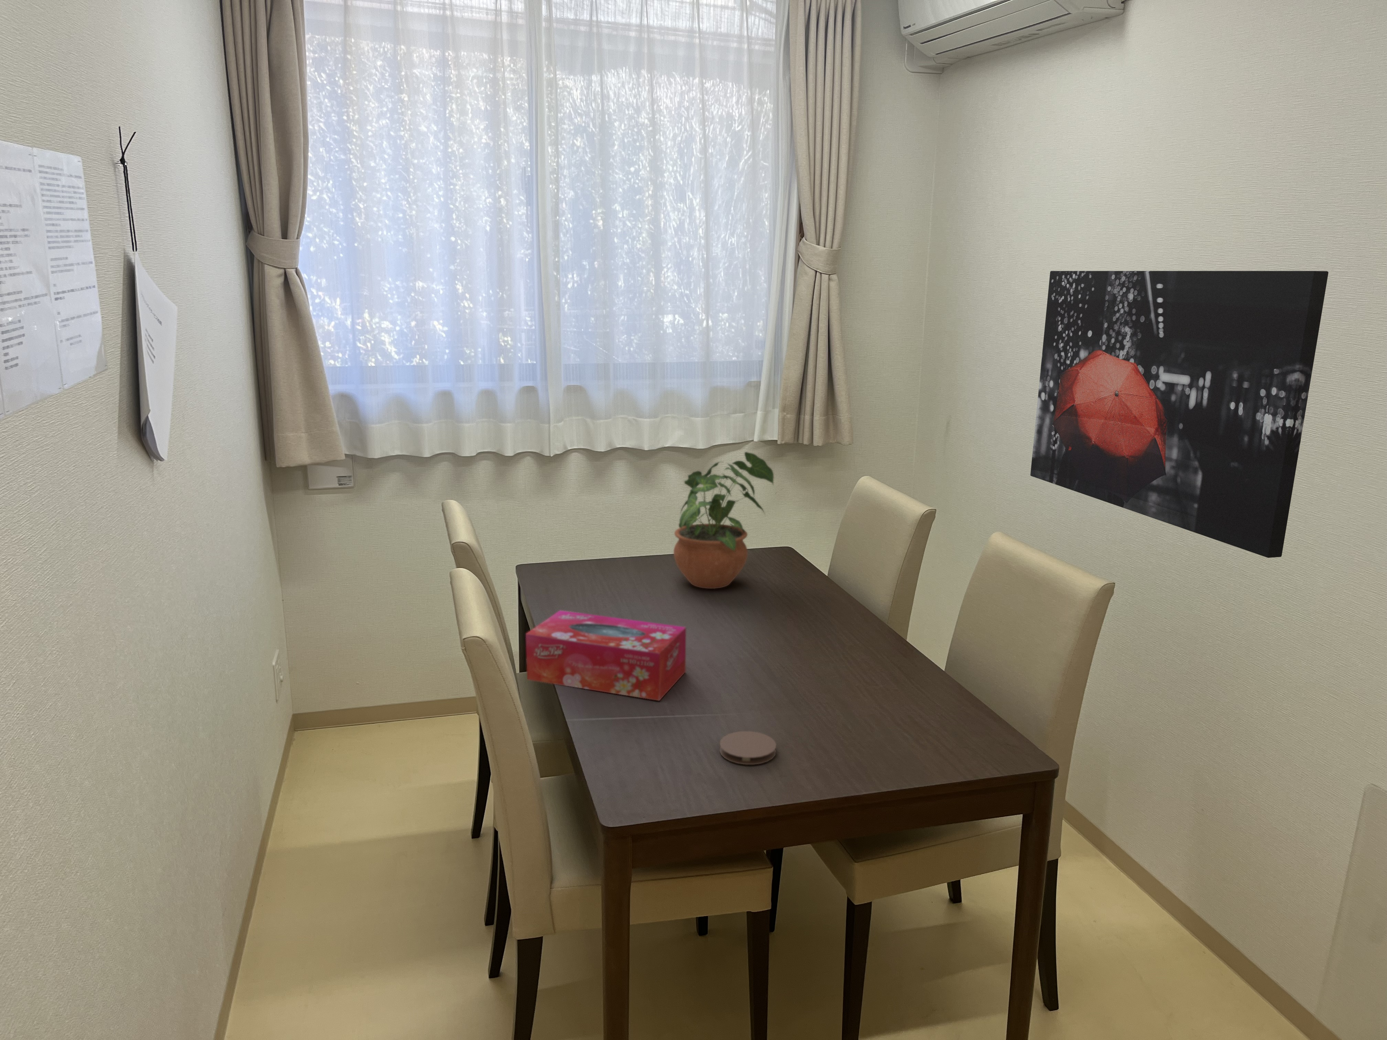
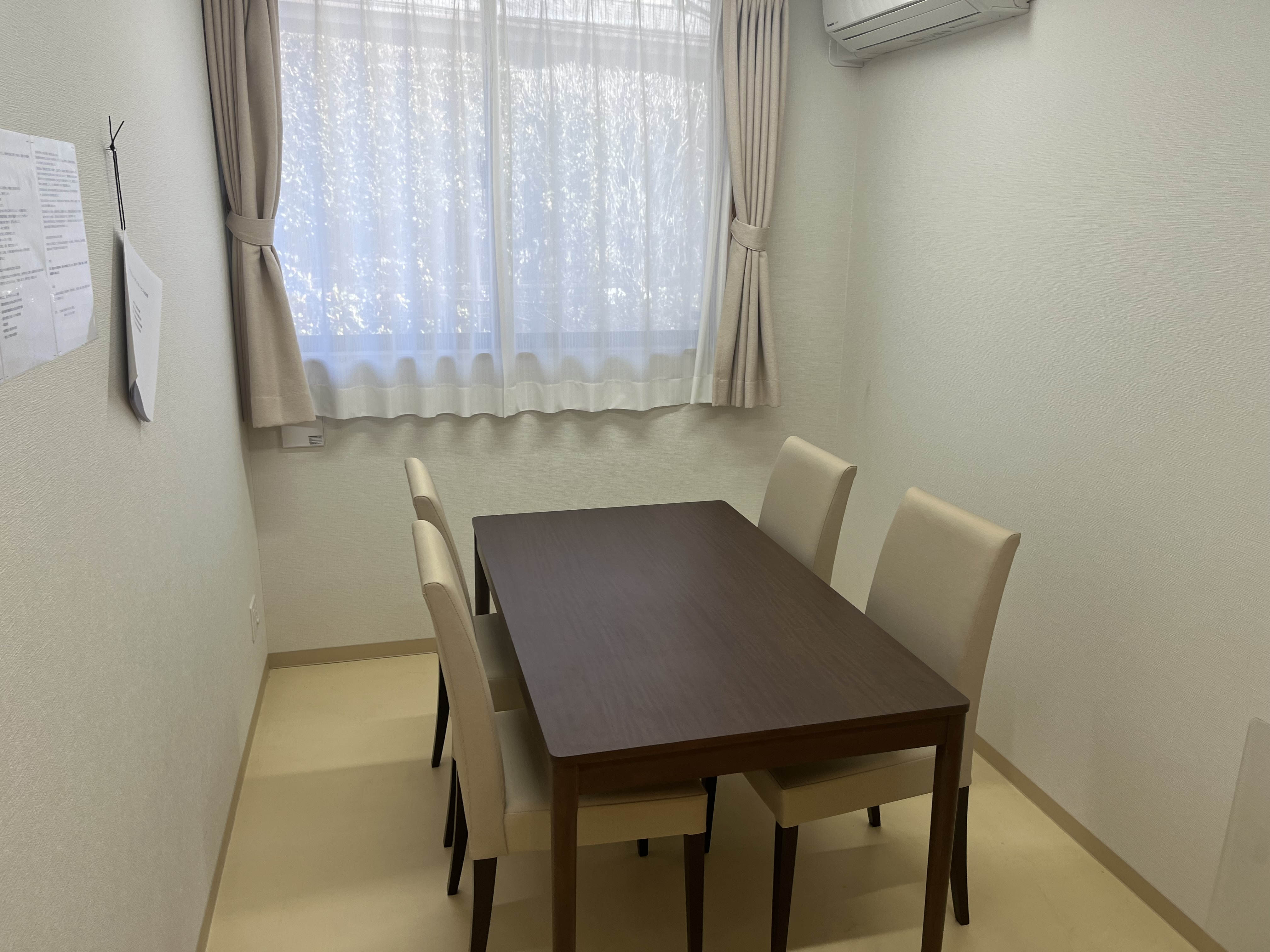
- coaster [720,731,777,765]
- potted plant [673,451,774,589]
- wall art [1030,271,1329,558]
- tissue box [525,610,686,701]
